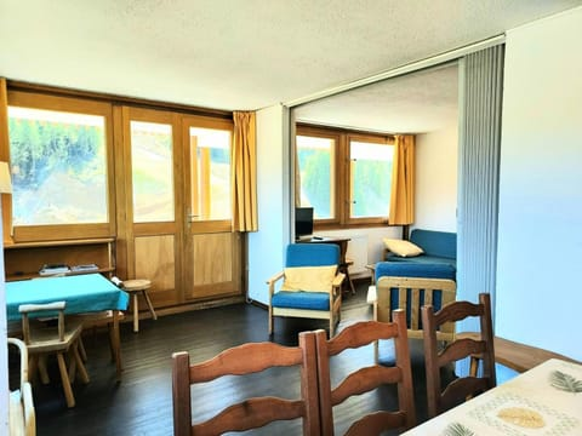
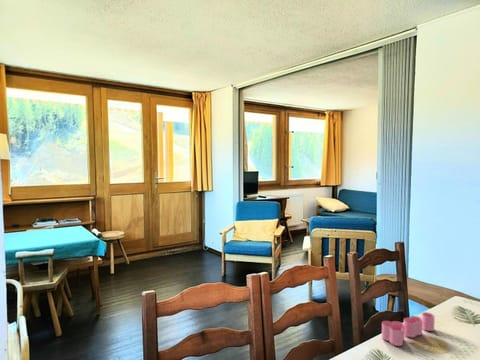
+ cup [381,311,436,347]
